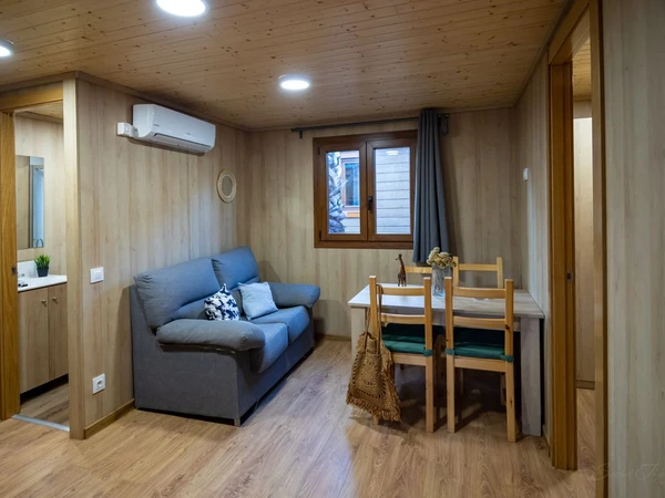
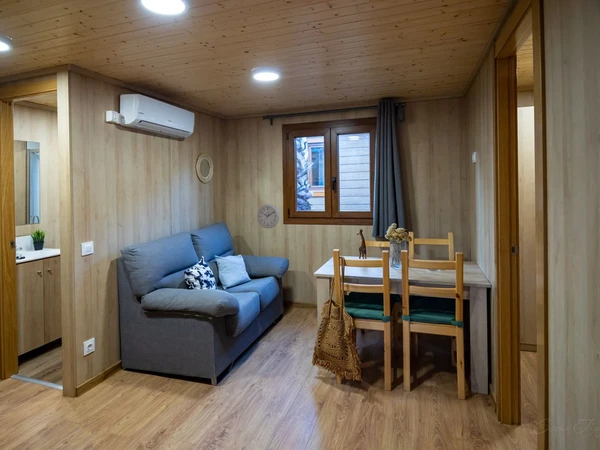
+ wall clock [256,203,280,229]
